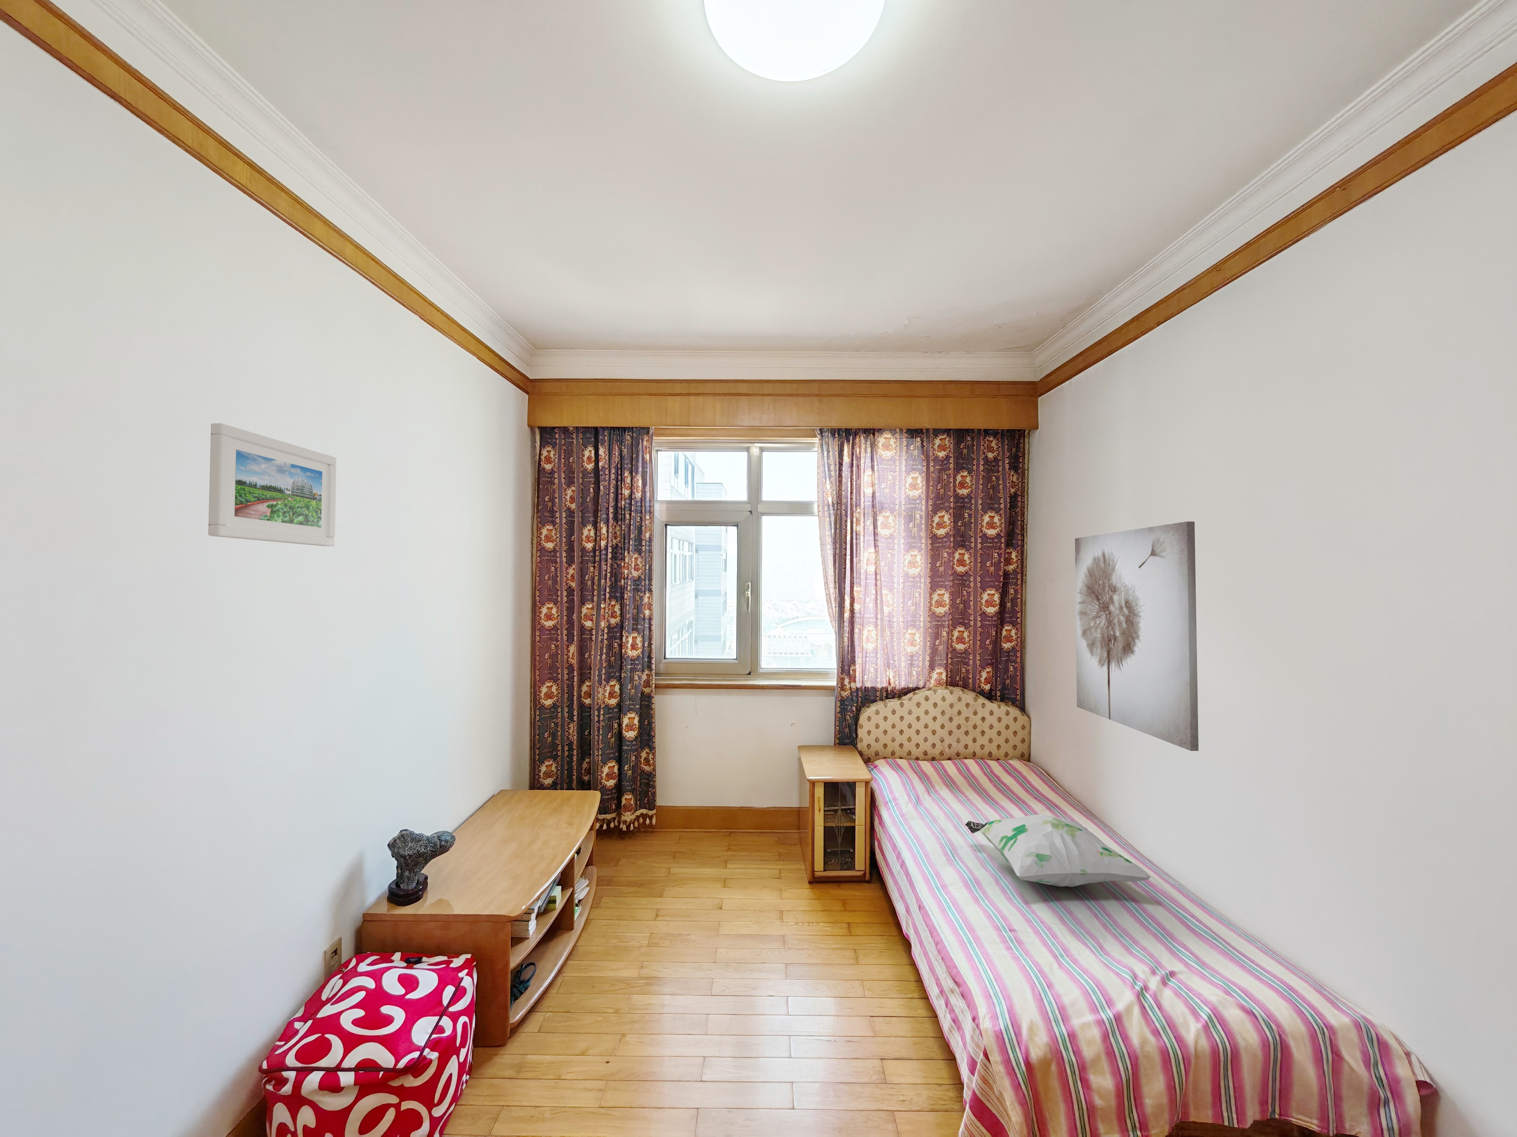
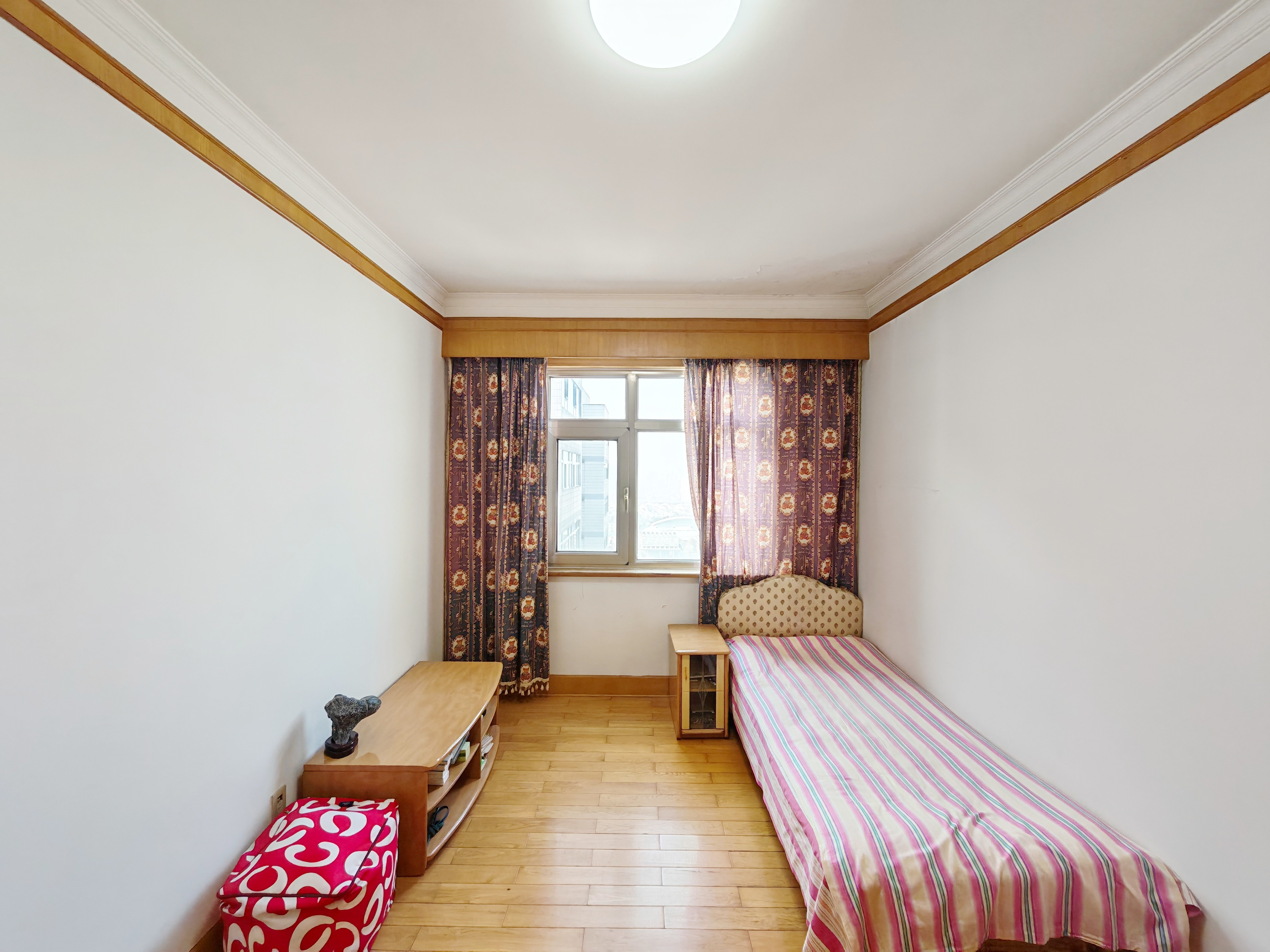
- decorative pillow [965,813,1151,887]
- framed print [208,423,337,547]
- wall art [1075,521,1199,751]
